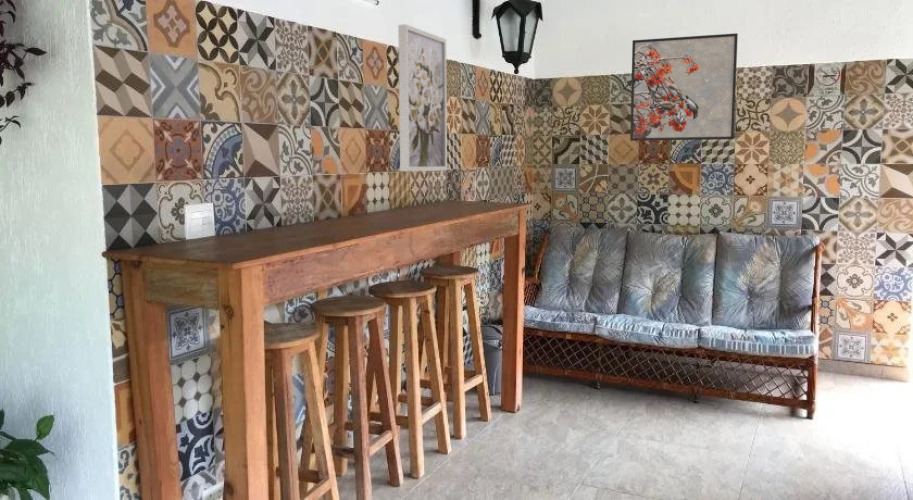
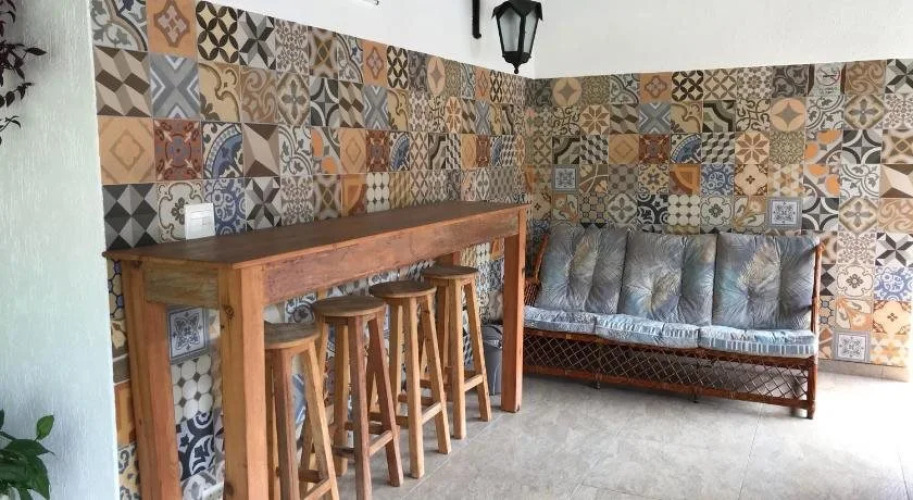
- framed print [629,32,739,142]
- wall art [397,23,448,172]
